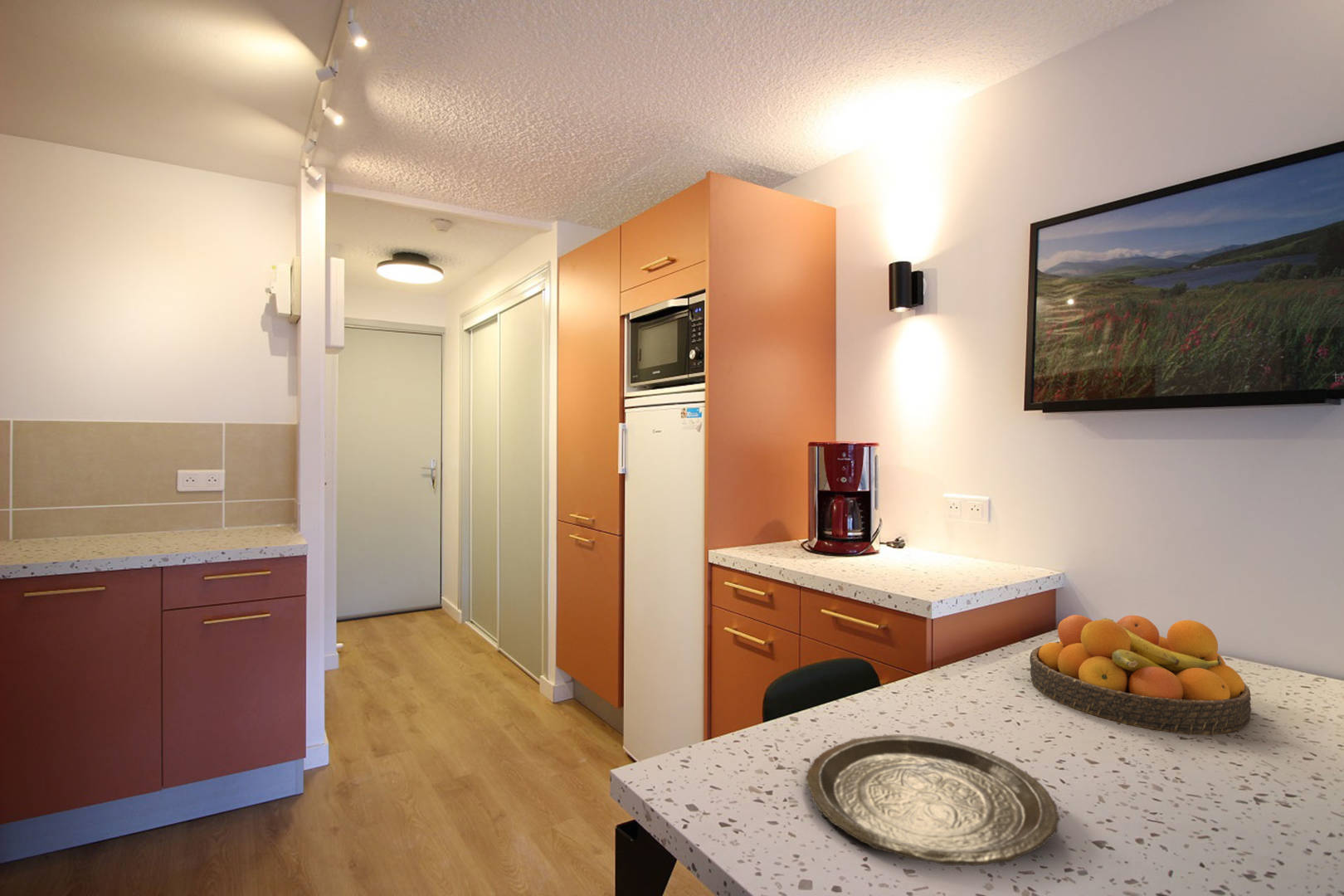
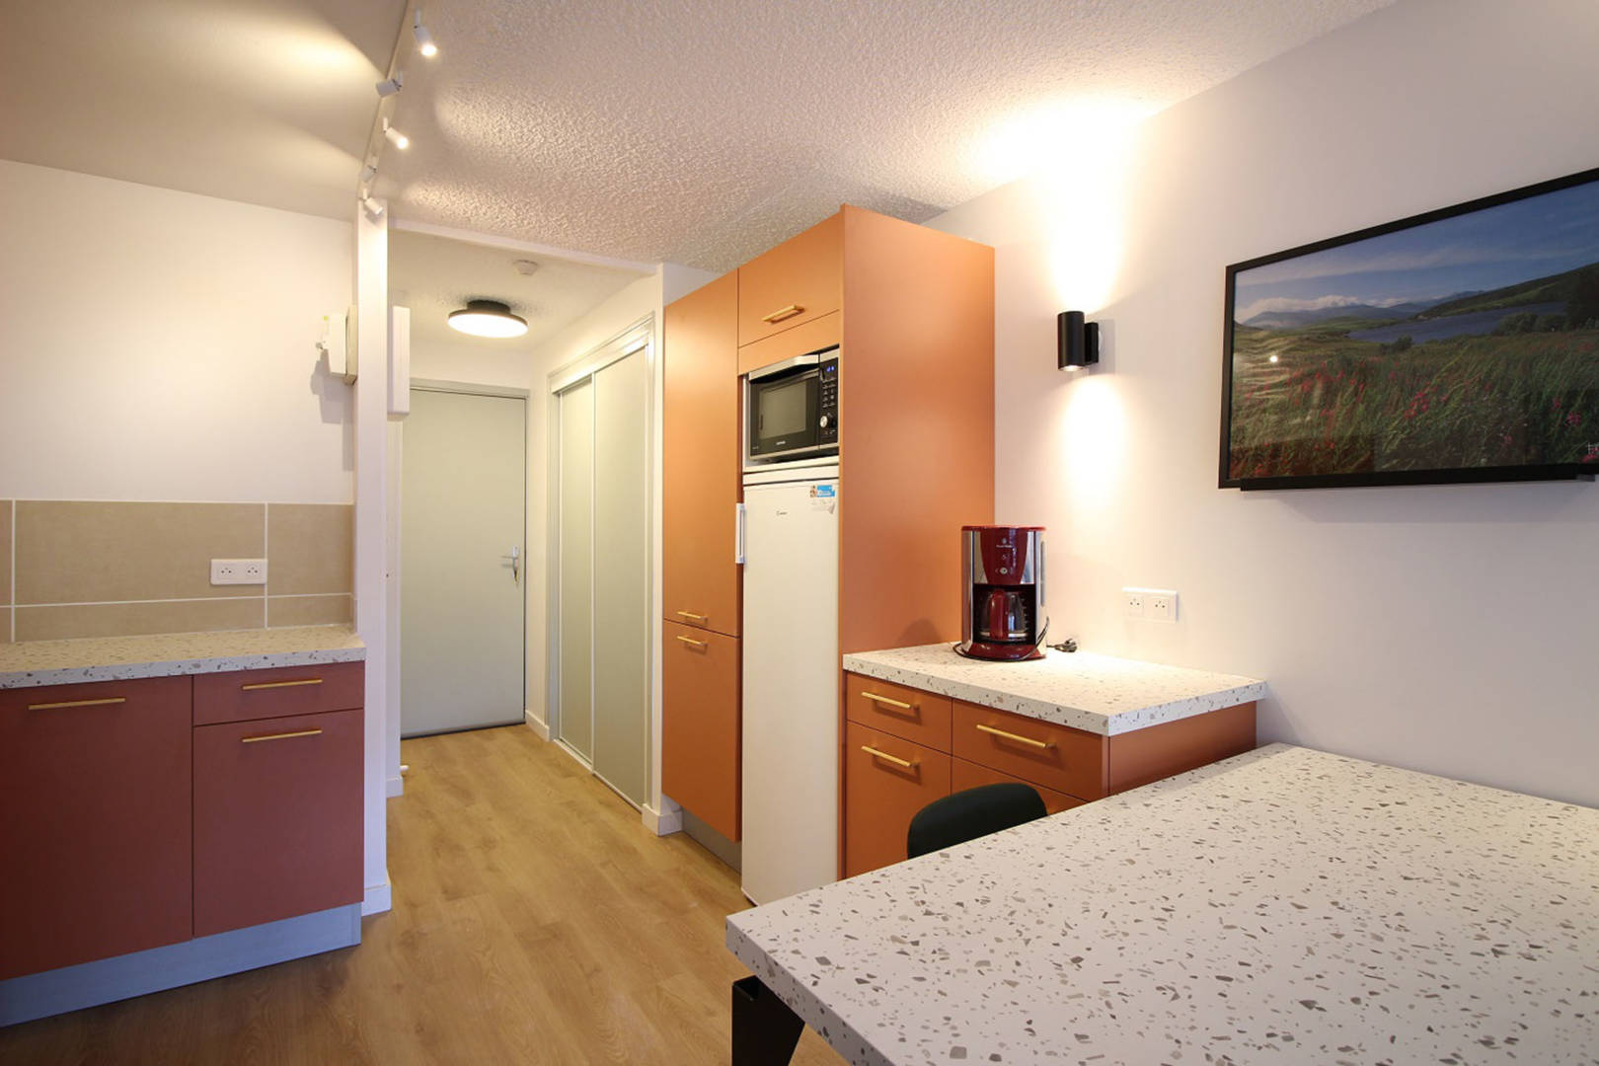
- plate [805,734,1061,867]
- fruit bowl [1029,614,1252,736]
